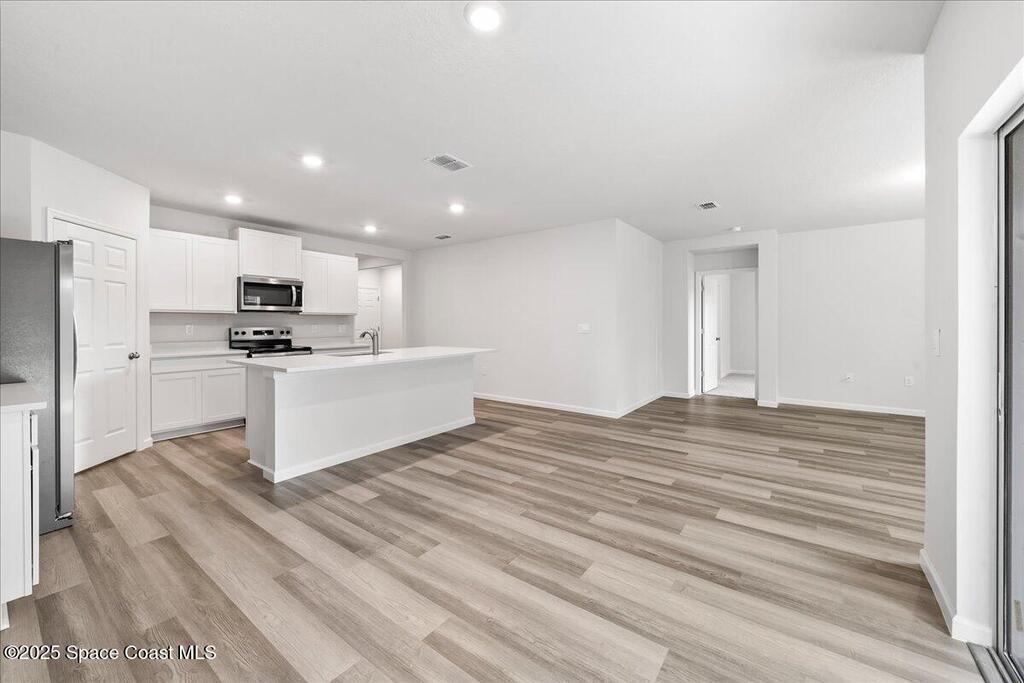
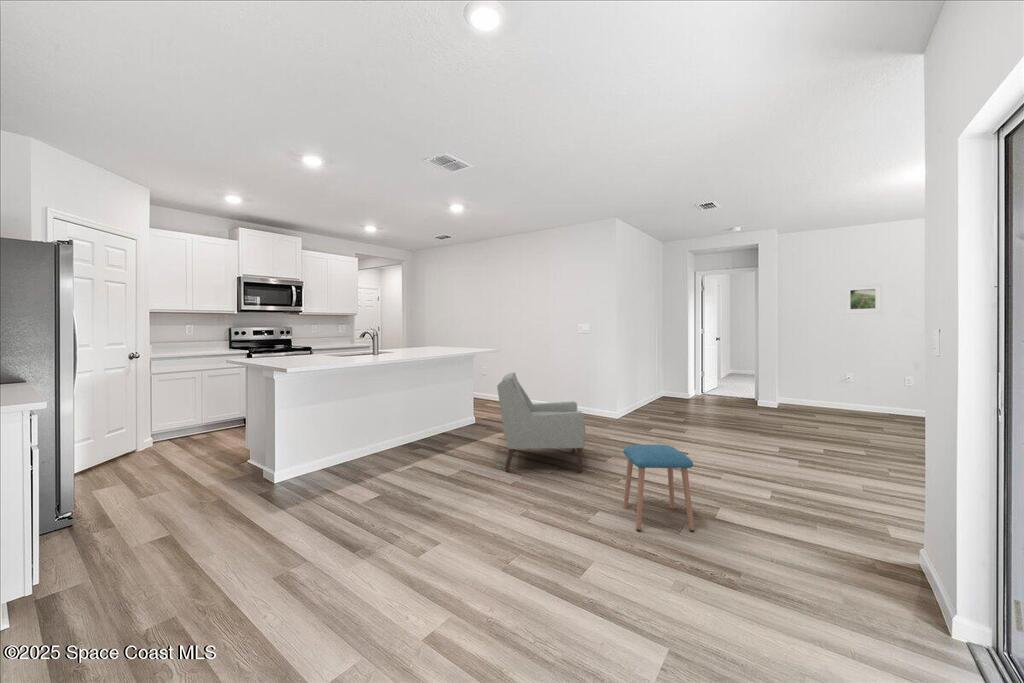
+ stool [622,444,695,532]
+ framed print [843,283,883,315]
+ chair [496,371,586,473]
